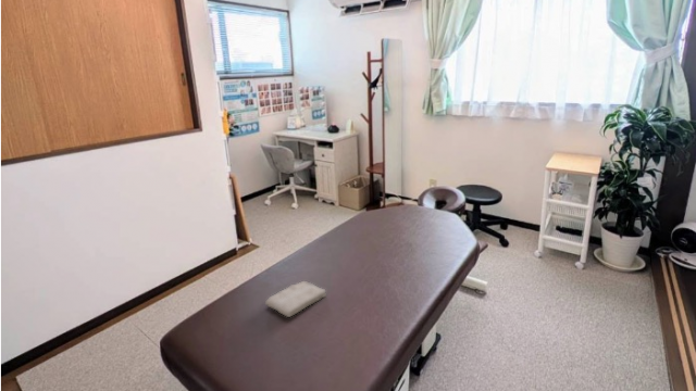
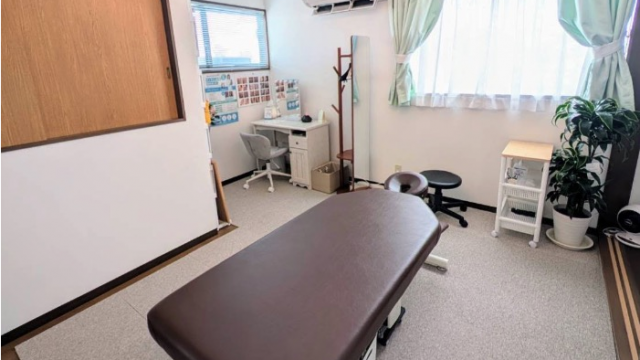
- washcloth [264,280,327,318]
